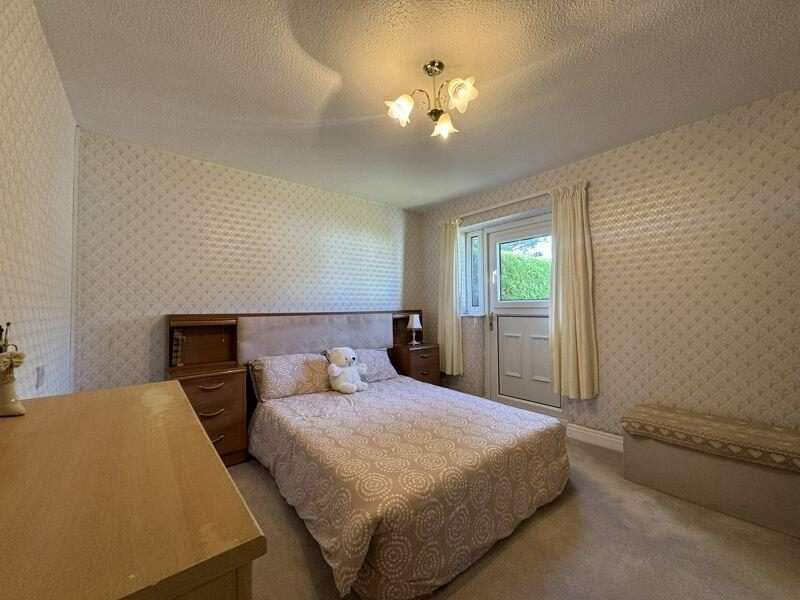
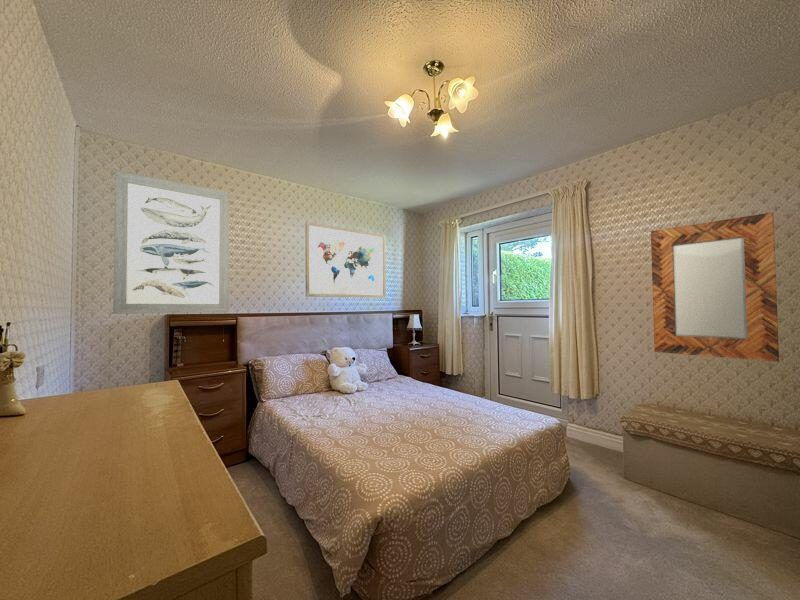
+ home mirror [650,211,780,363]
+ wall art [112,170,230,315]
+ wall art [305,221,387,299]
